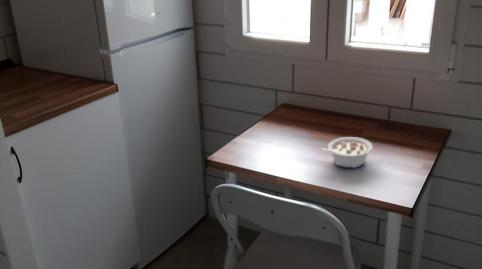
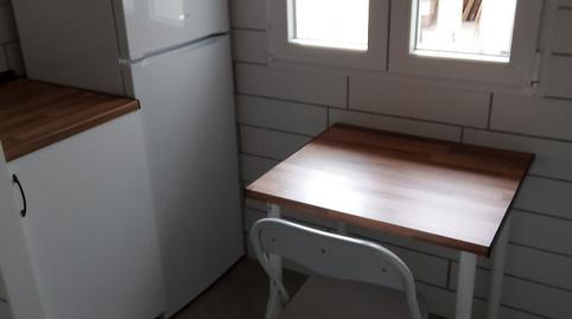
- legume [320,136,374,169]
